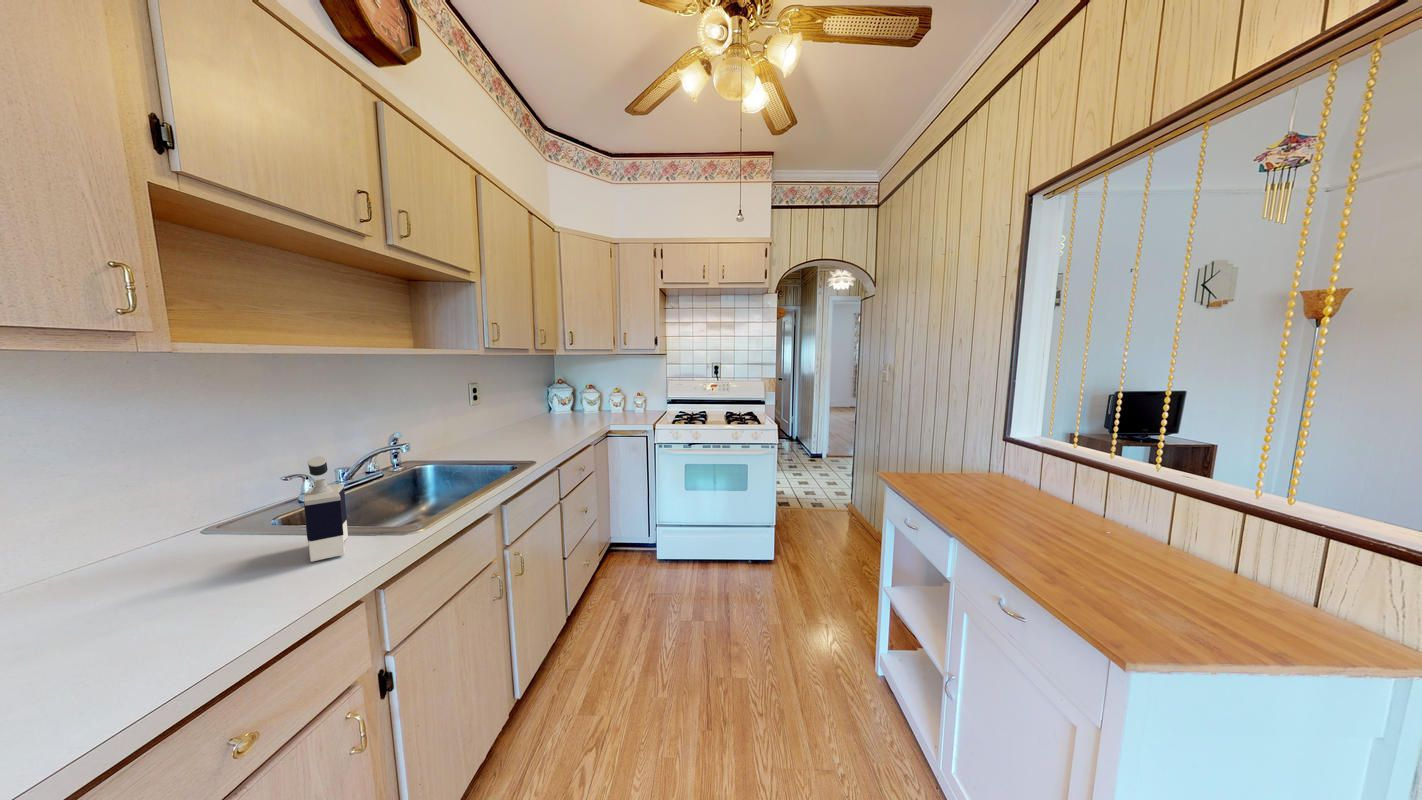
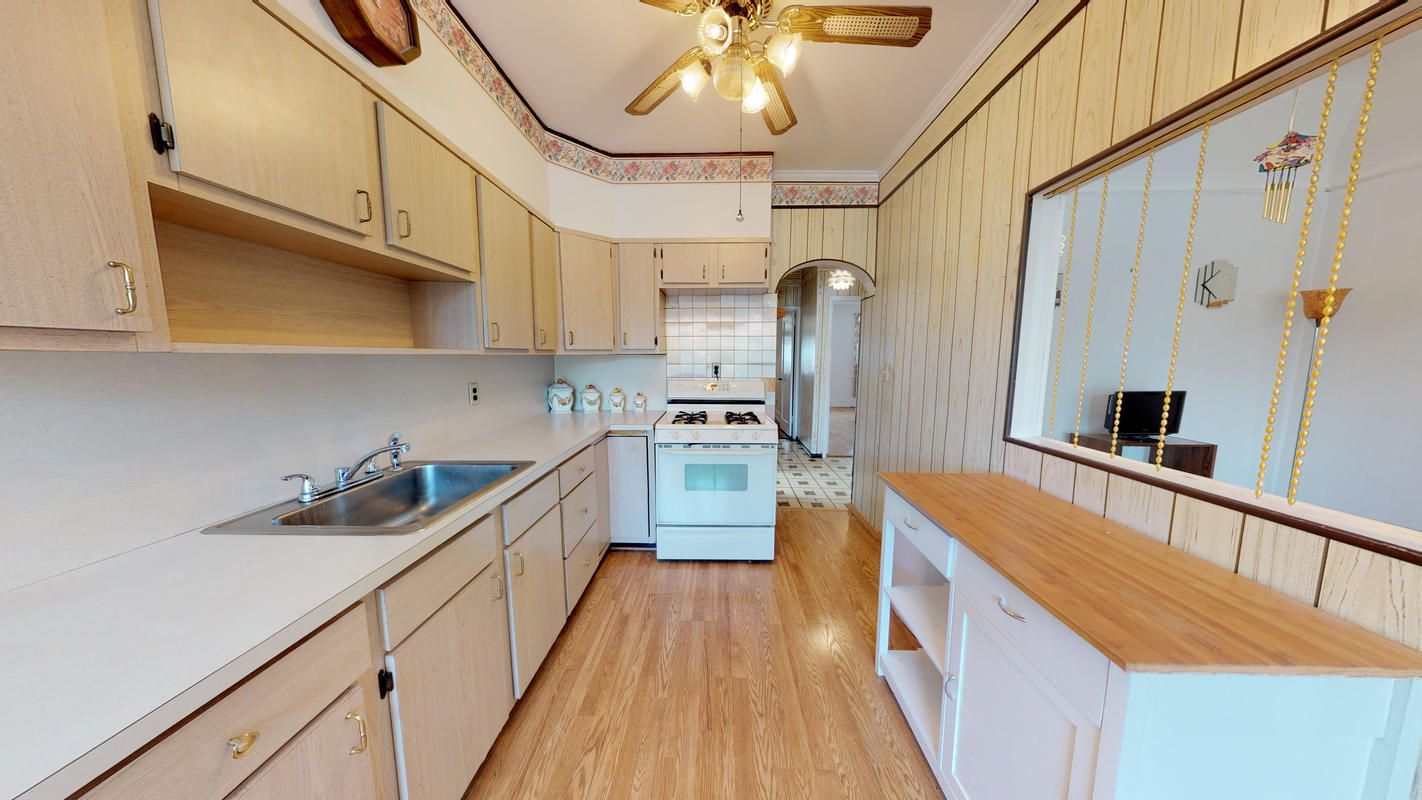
- perfume bottle [302,456,349,563]
